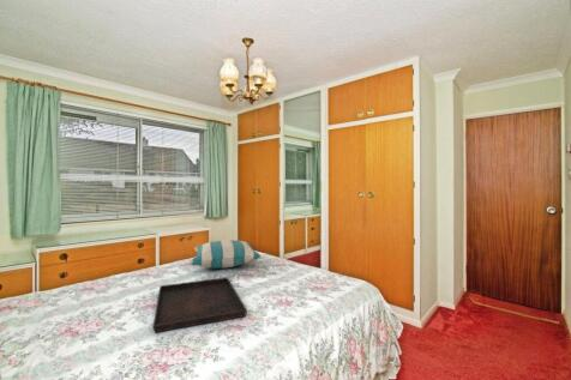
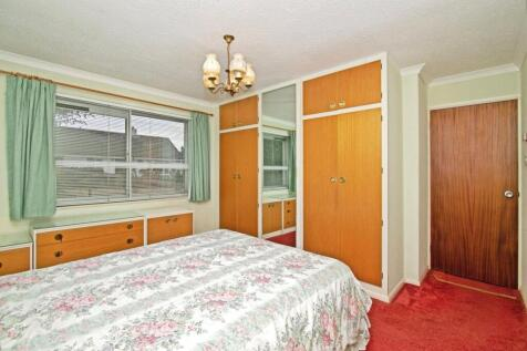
- pillow [188,239,262,270]
- serving tray [152,277,248,333]
